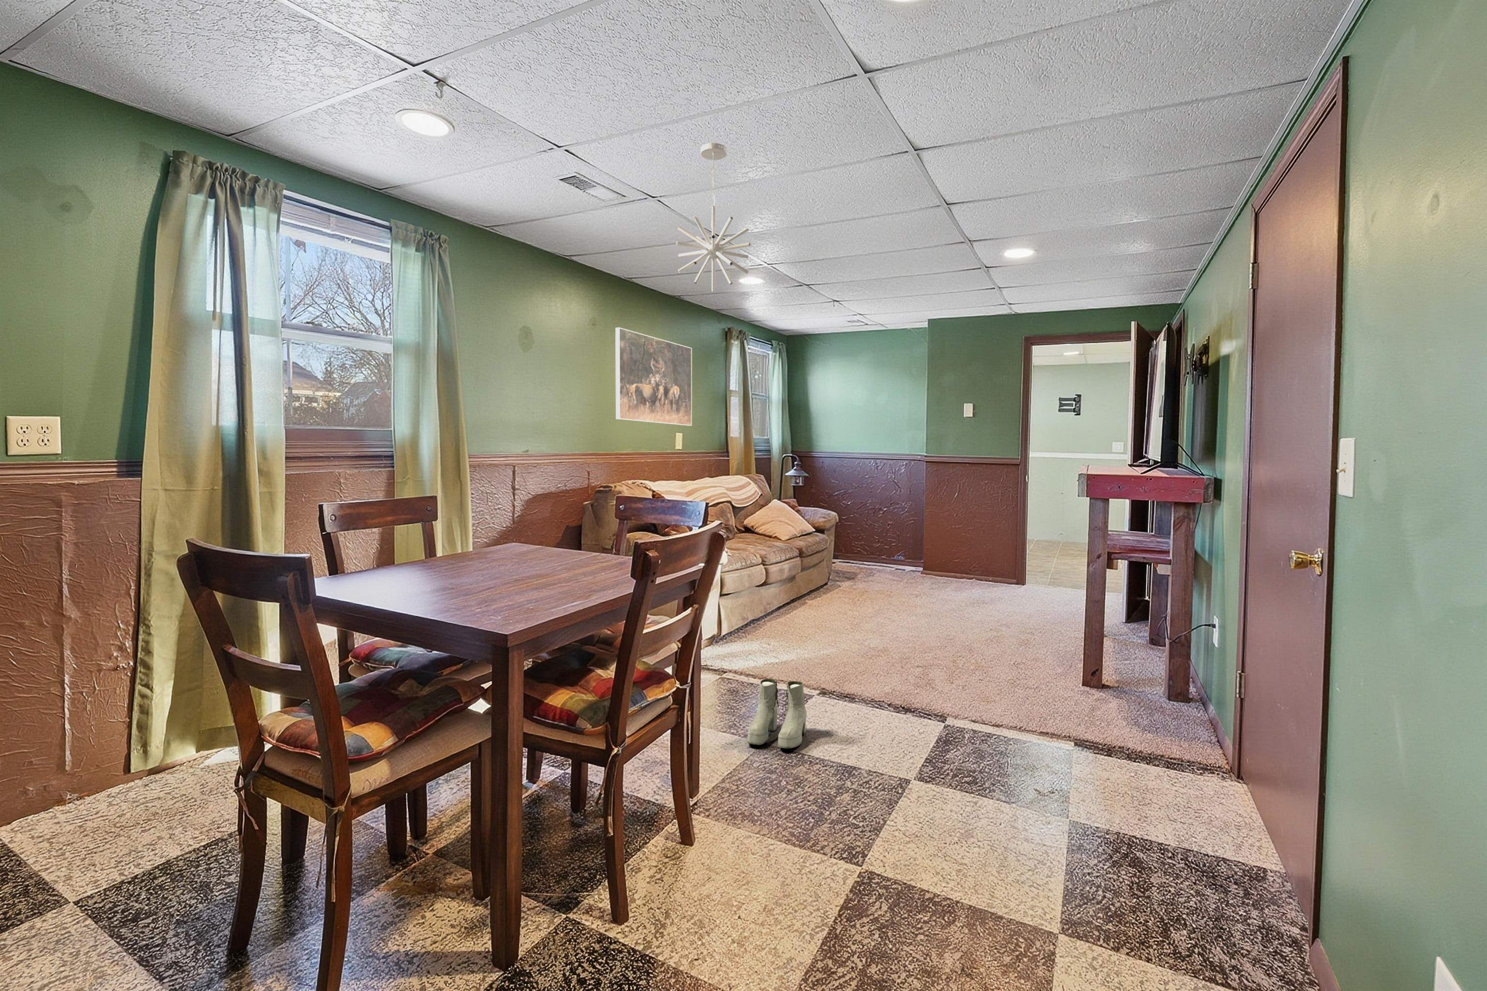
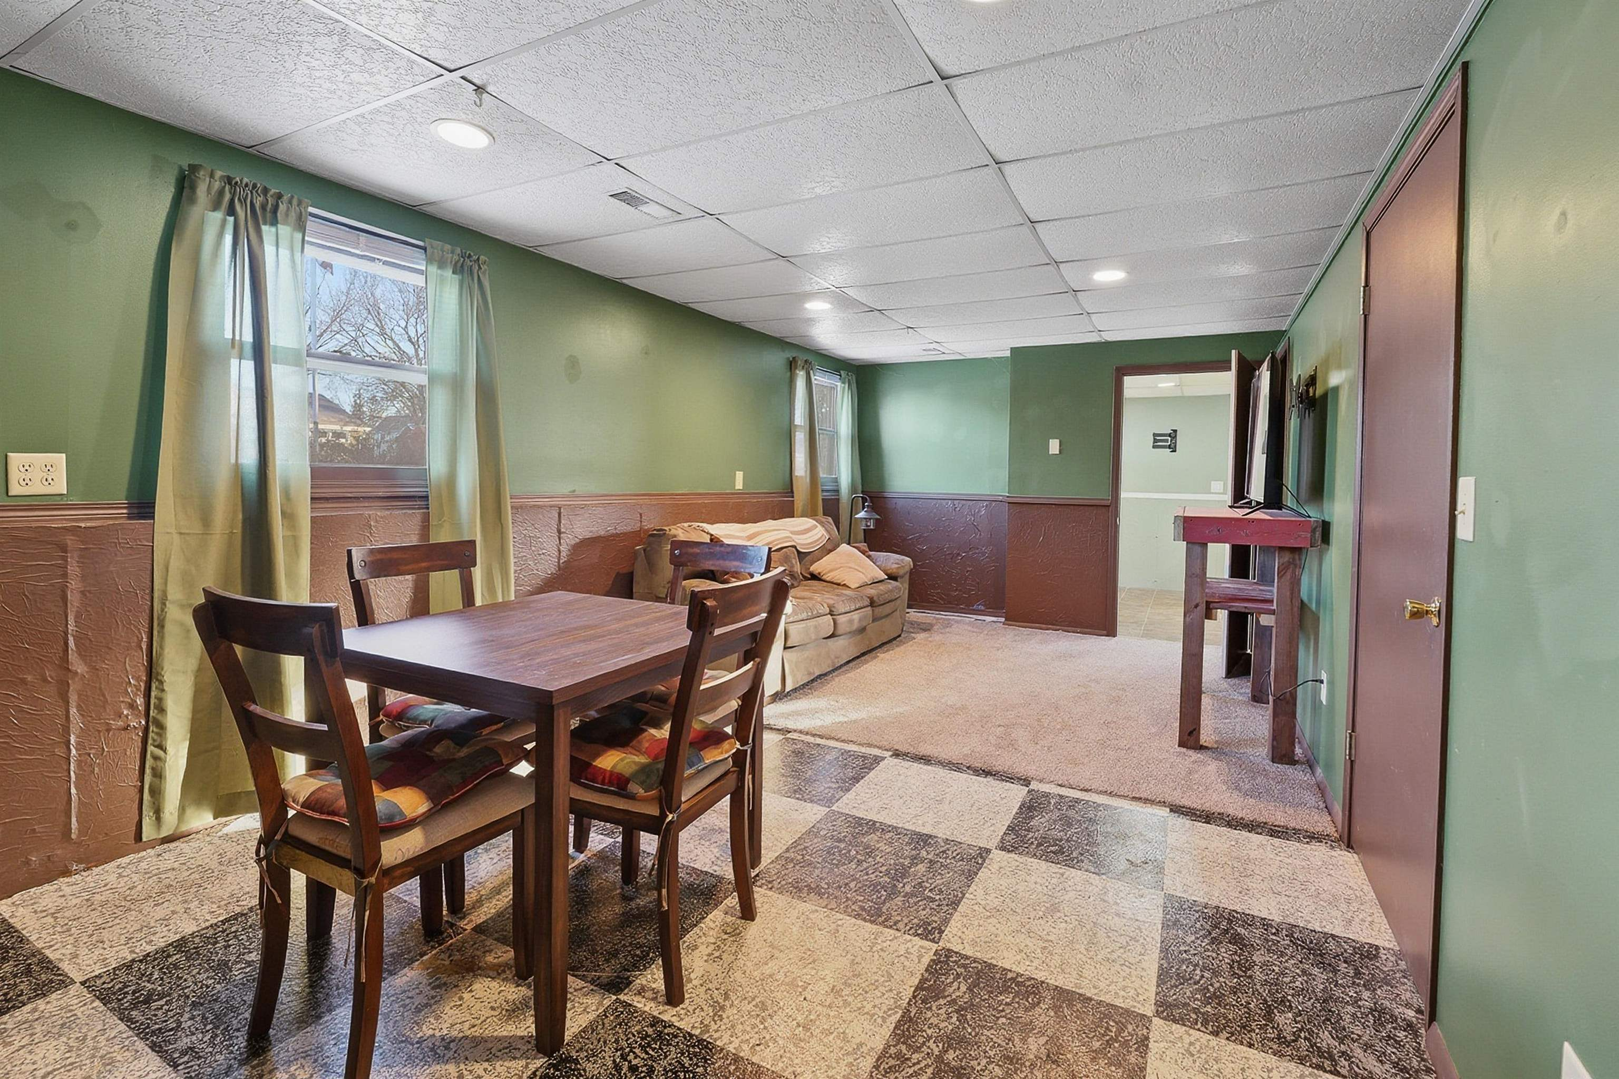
- pendant light [676,143,751,292]
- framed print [615,326,693,426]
- boots [747,678,807,749]
